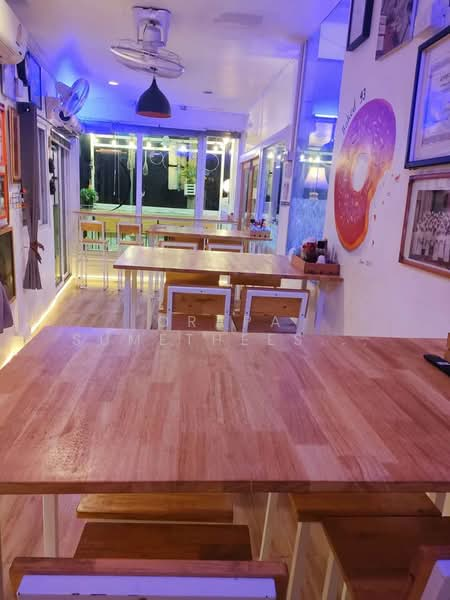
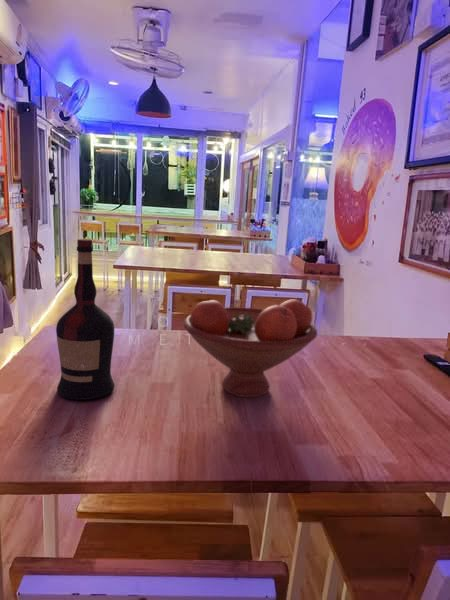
+ liquor [55,238,116,401]
+ fruit bowl [182,298,318,398]
